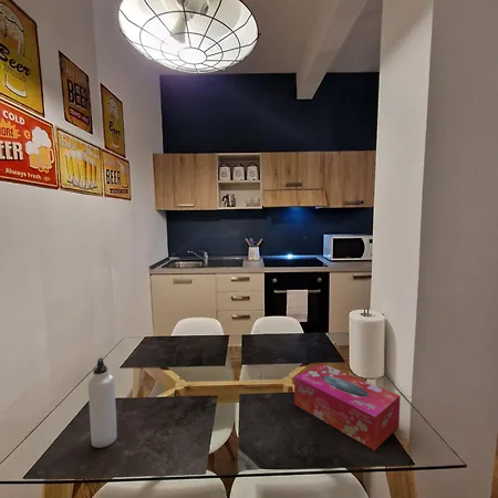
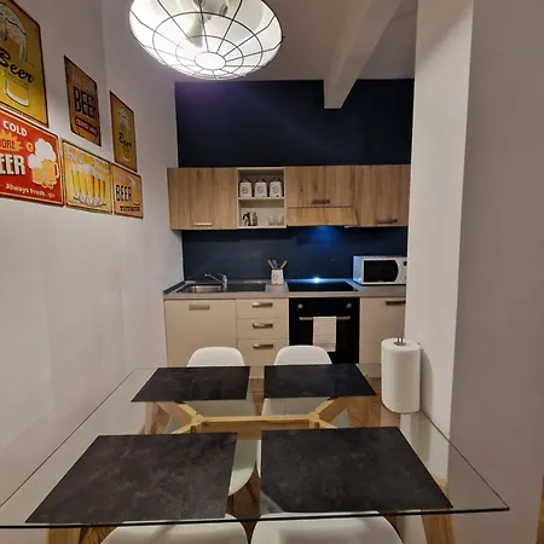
- water bottle [87,356,118,448]
- tissue box [293,362,402,452]
